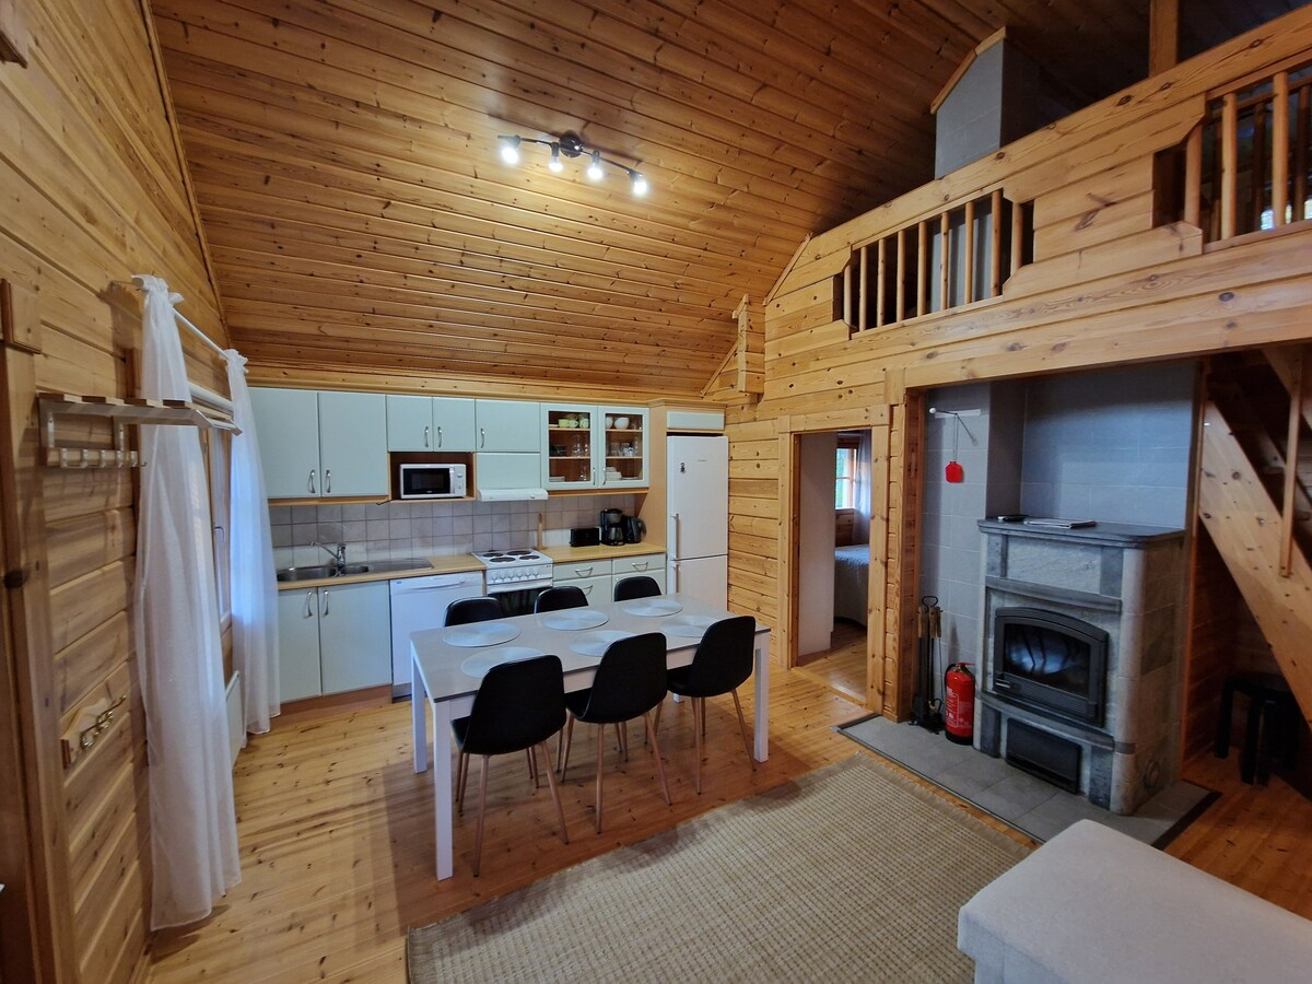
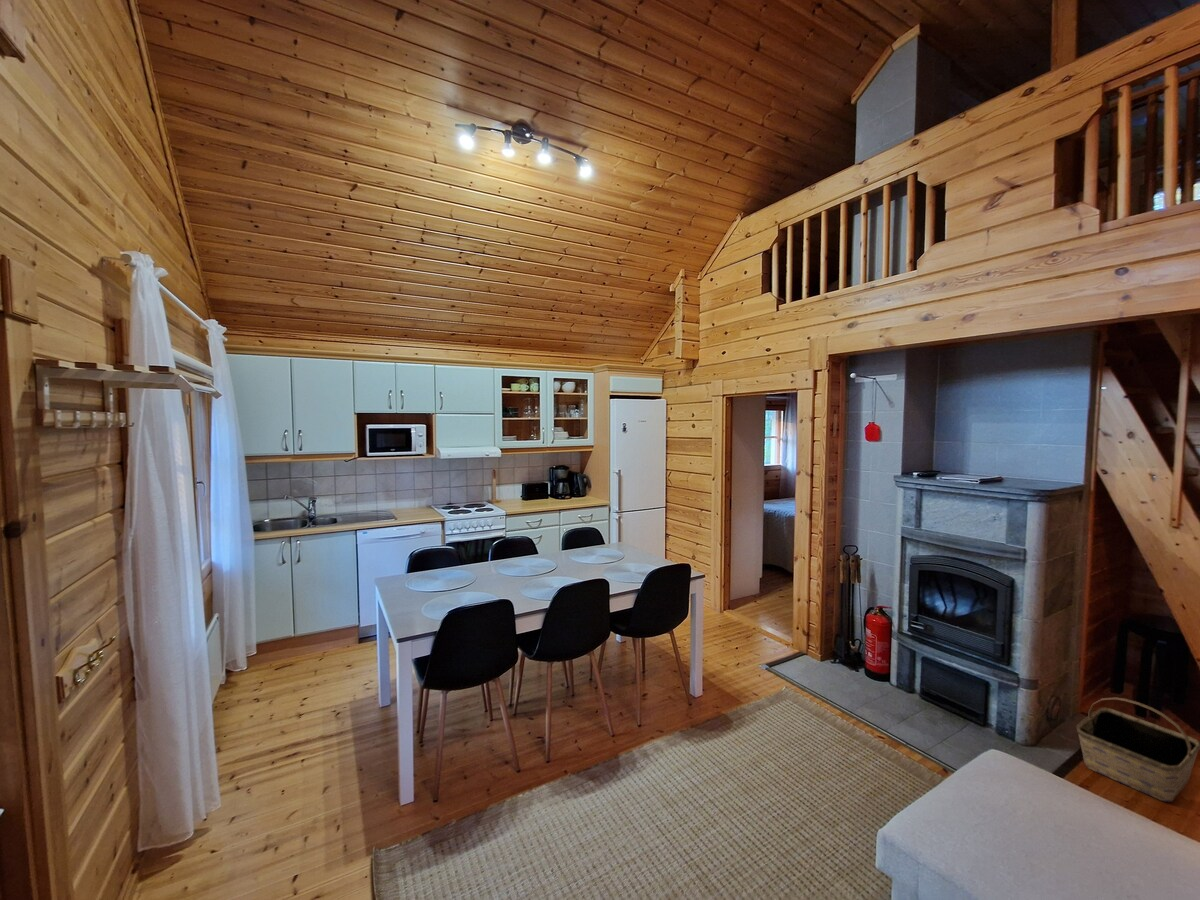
+ basket [1076,696,1200,803]
